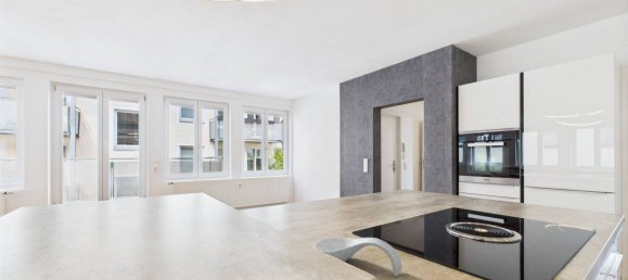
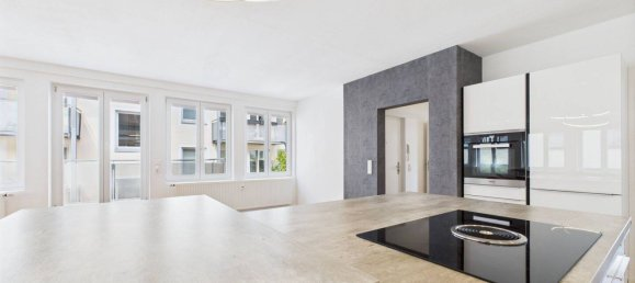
- spoon rest [312,237,403,278]
